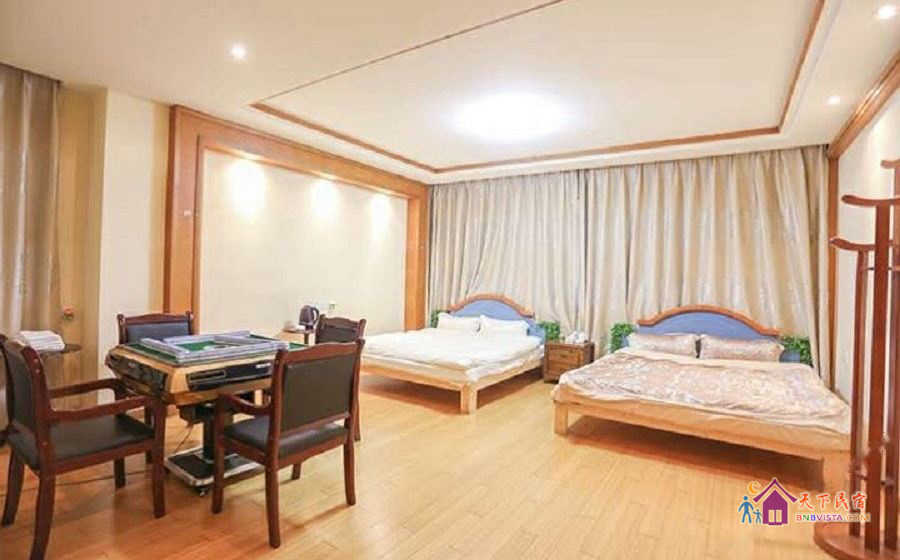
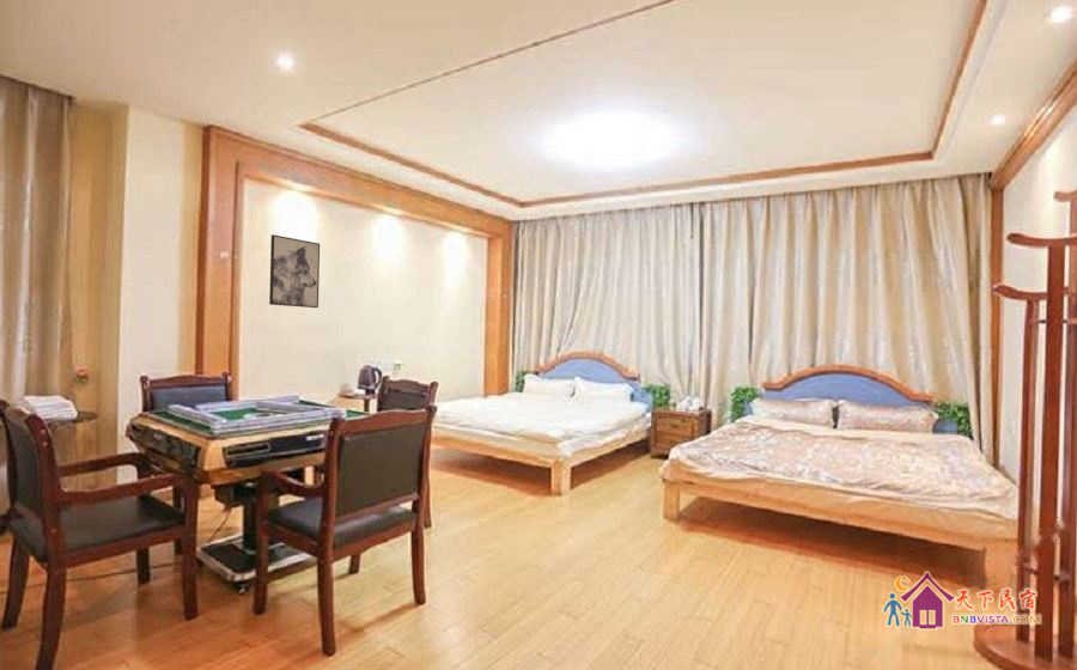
+ wall art [268,233,321,309]
